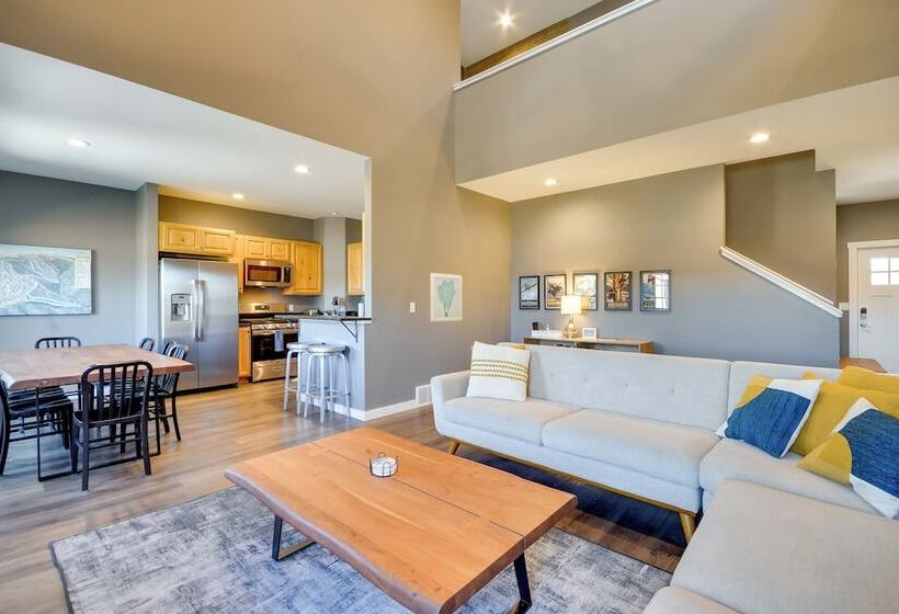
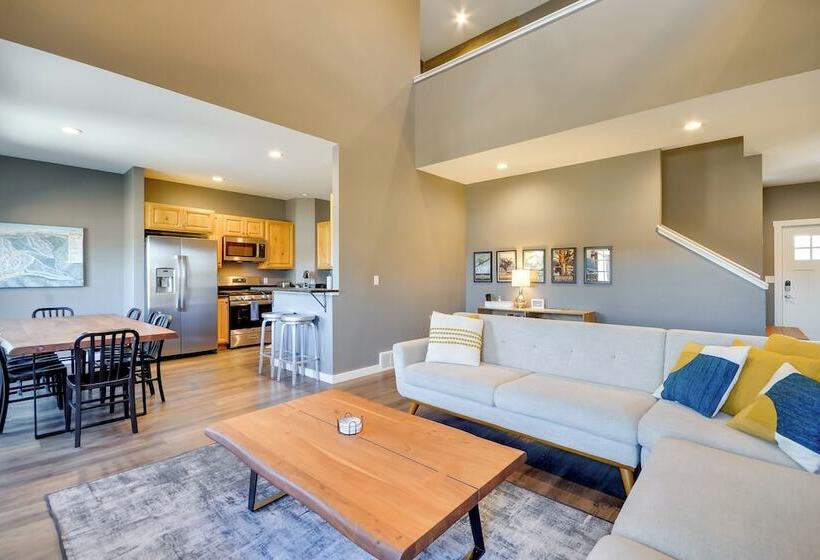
- wall art [430,272,464,322]
